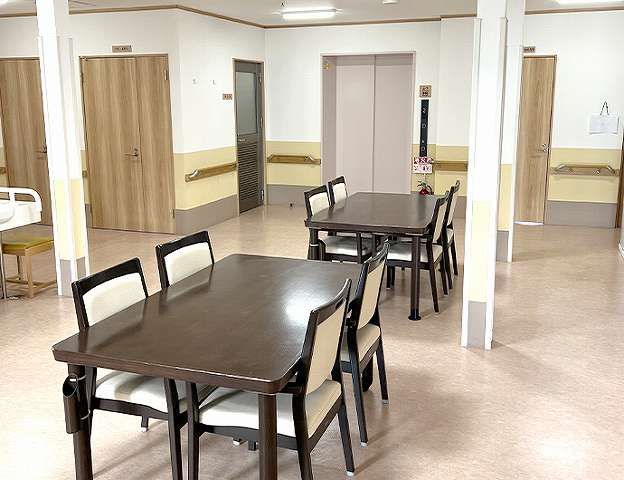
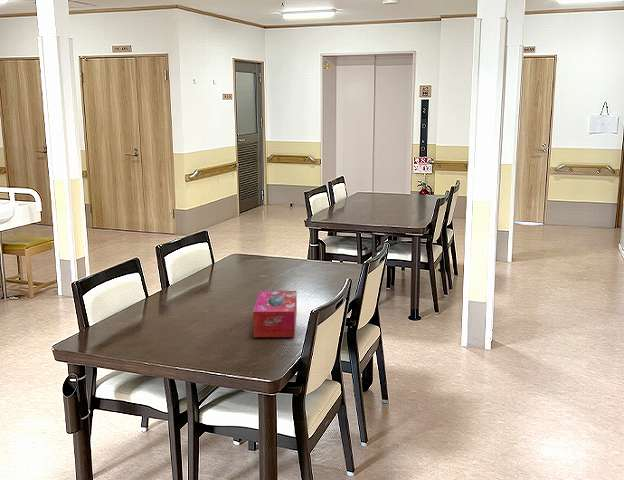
+ tissue box [252,290,298,338]
